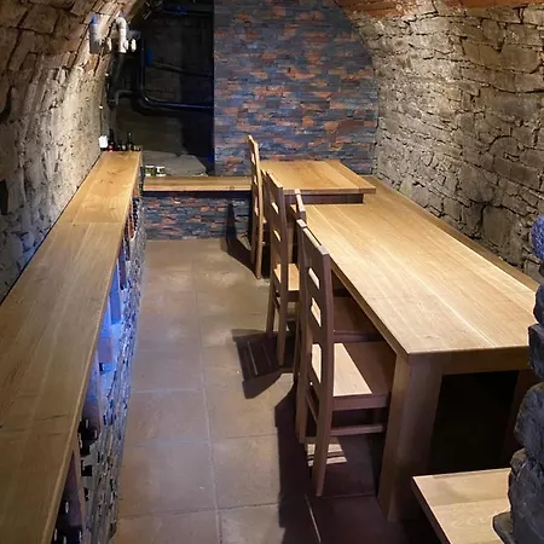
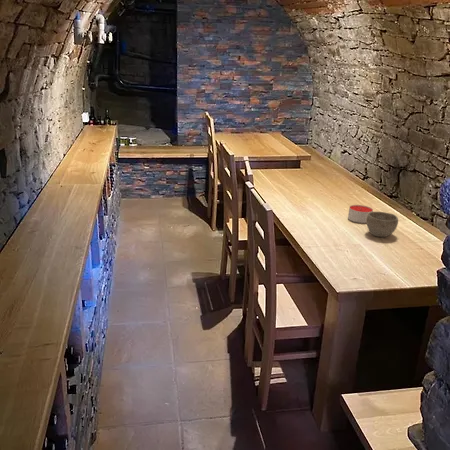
+ candle [347,204,374,224]
+ bowl [365,211,399,238]
